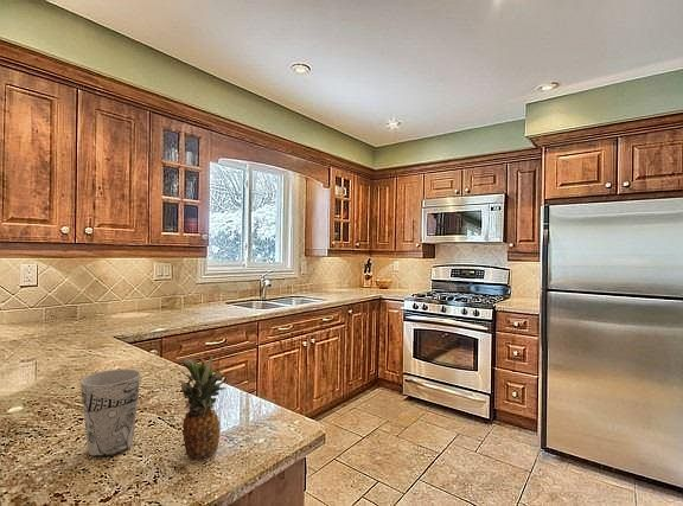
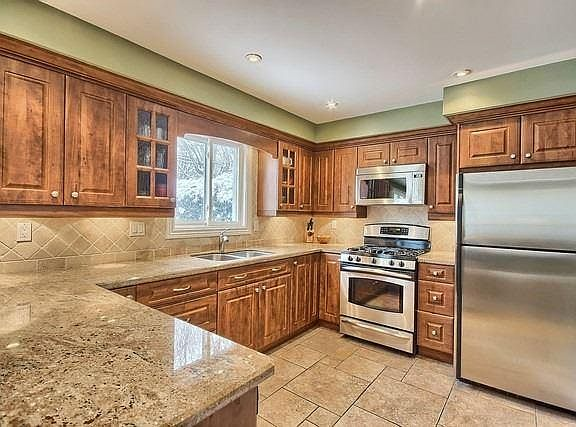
- fruit [175,356,235,461]
- cup [79,369,142,459]
